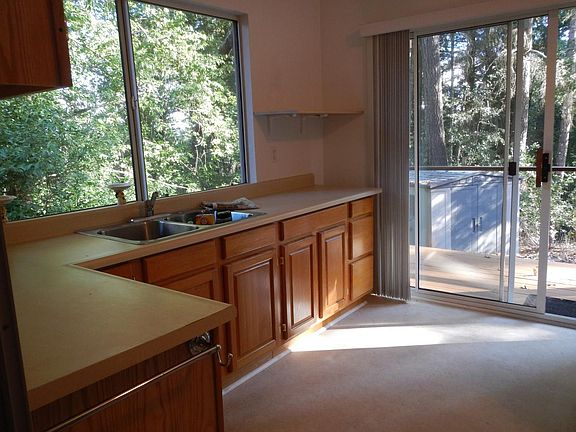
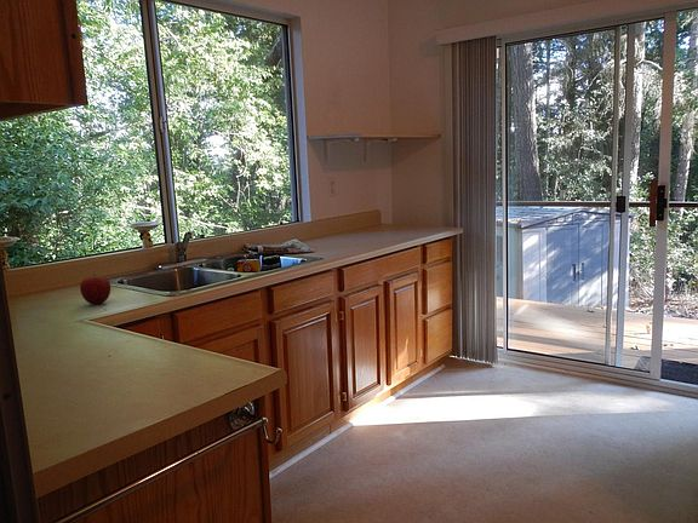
+ fruit [79,272,111,305]
